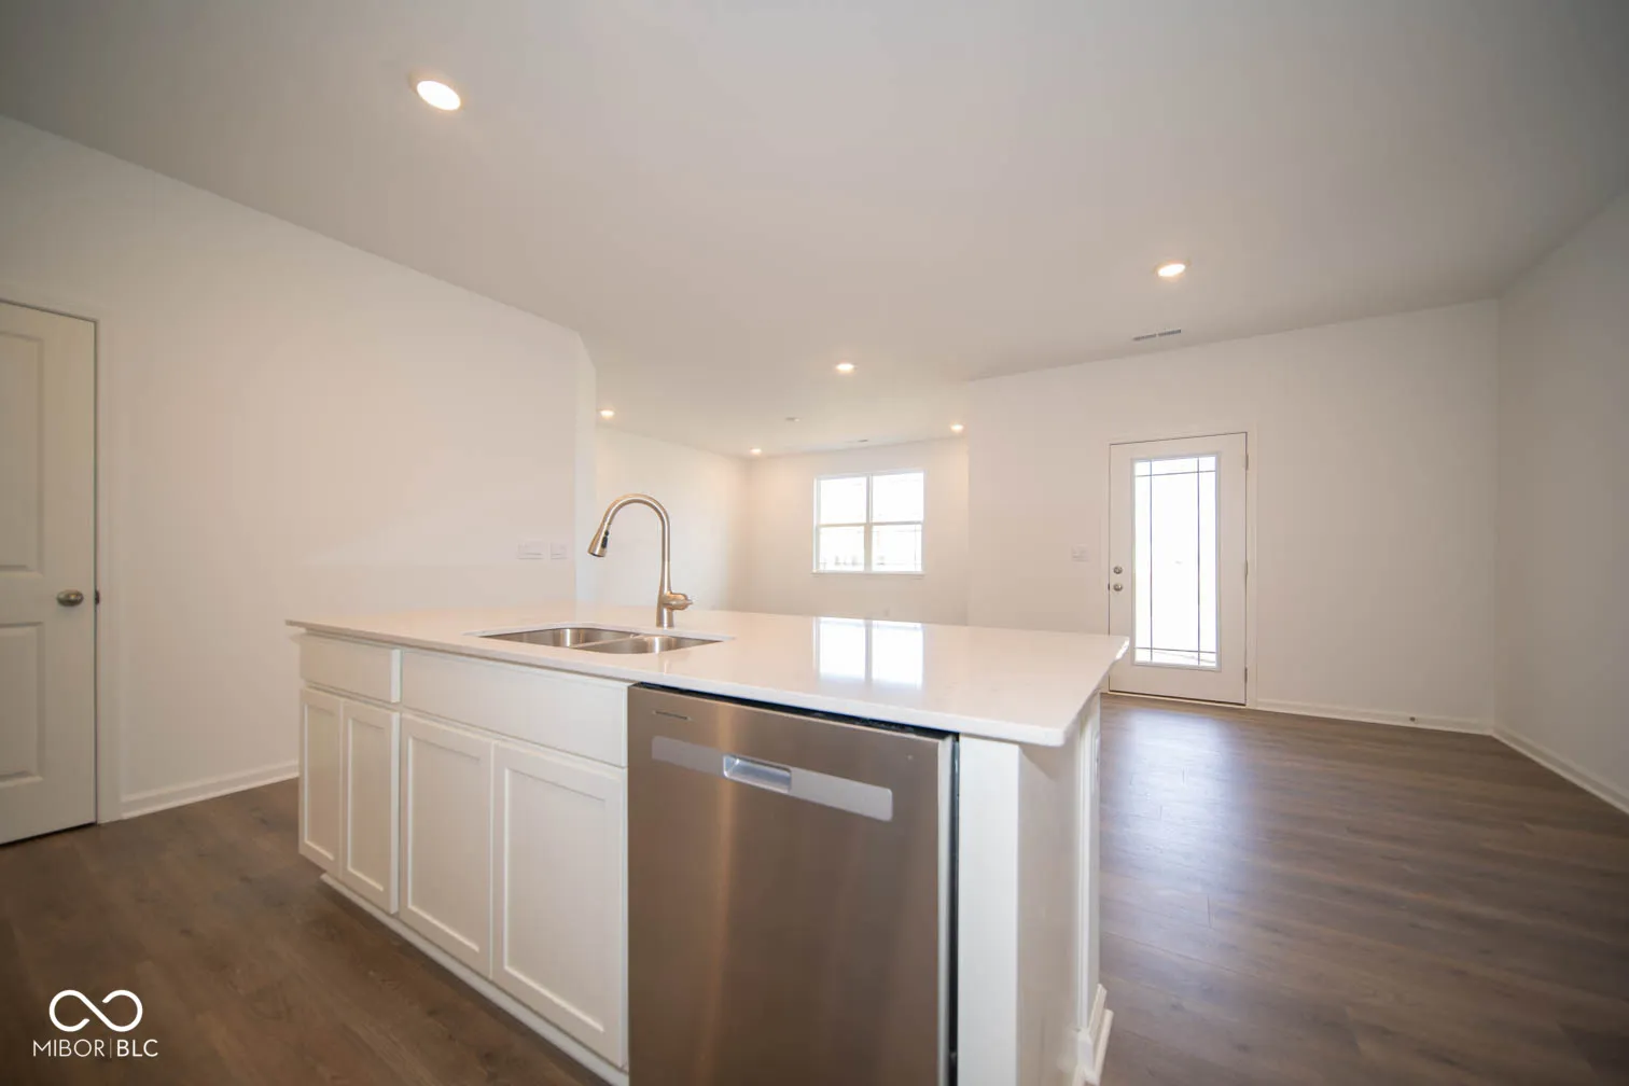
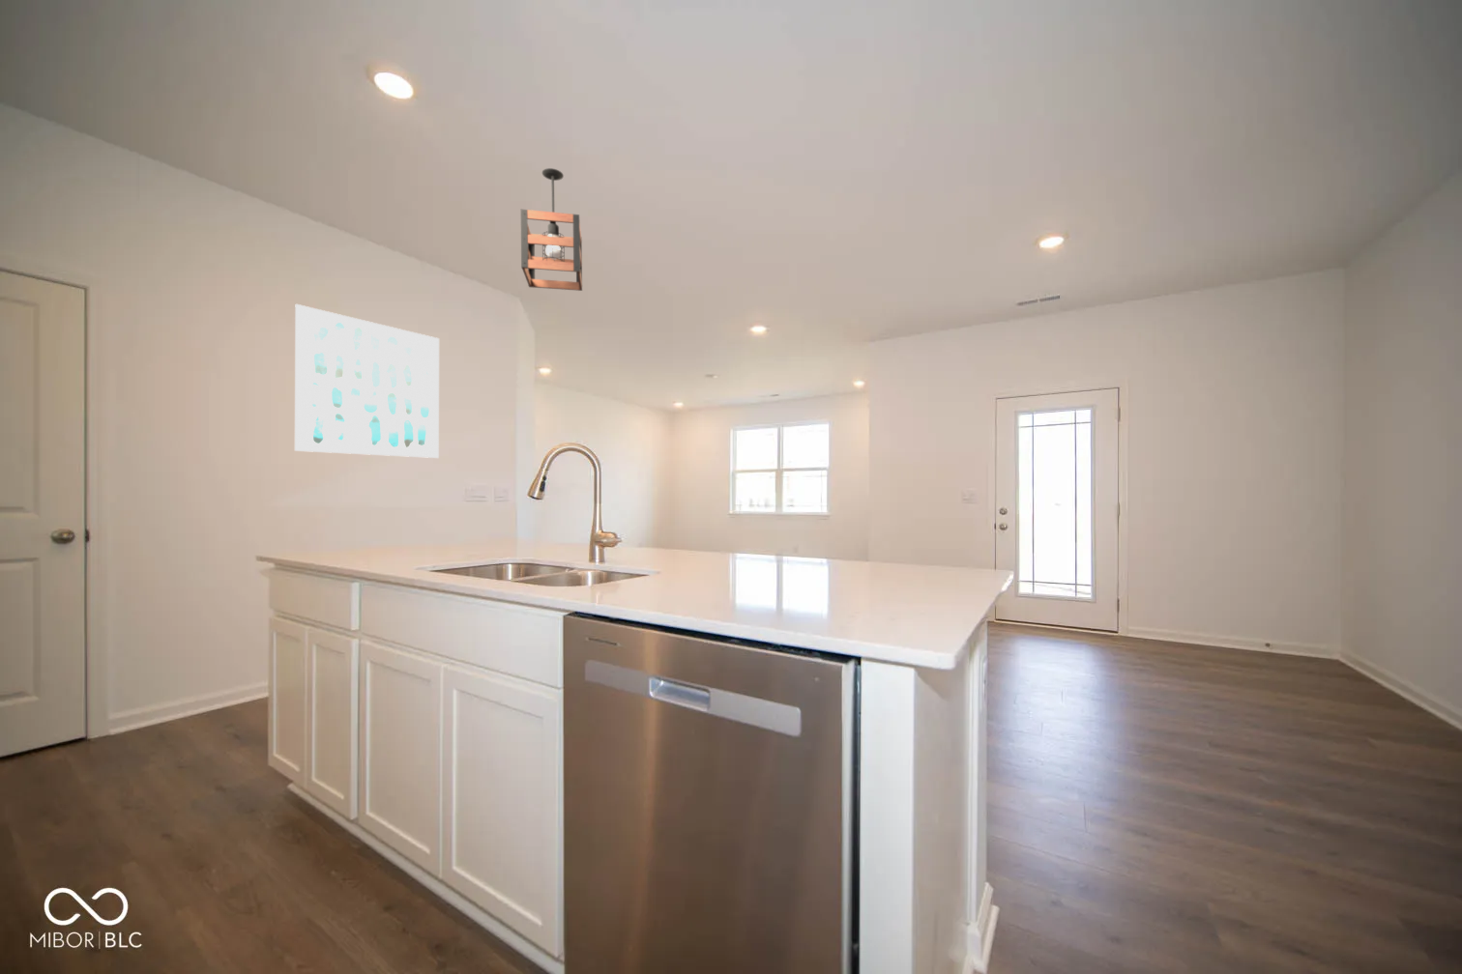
+ wall art [294,303,439,459]
+ pendant light [520,167,583,291]
